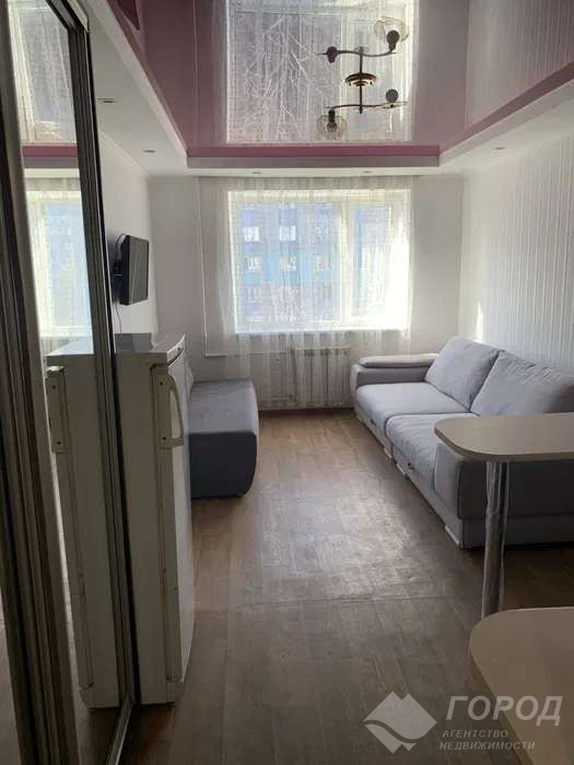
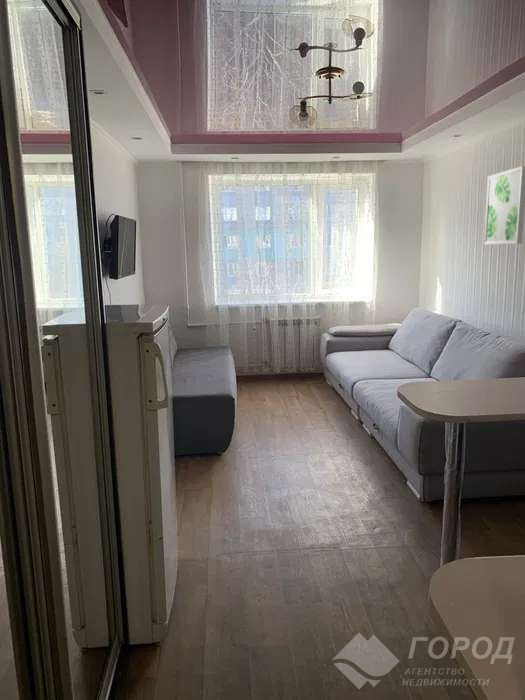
+ wall art [483,165,525,245]
